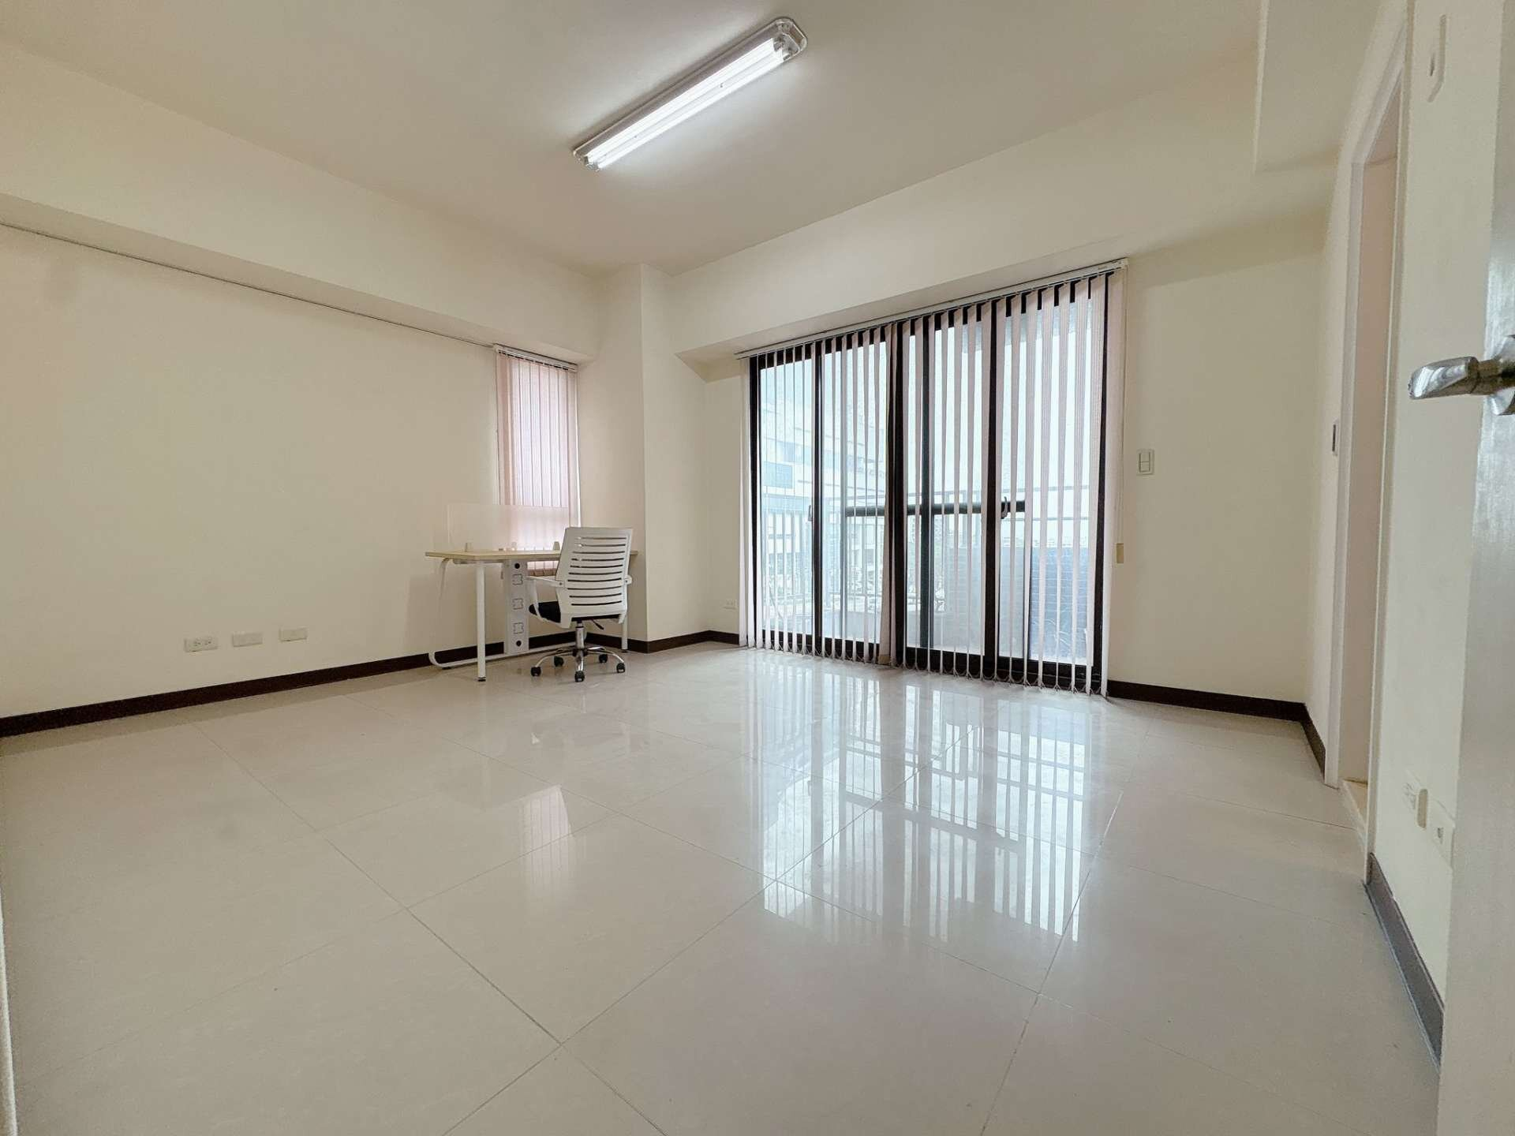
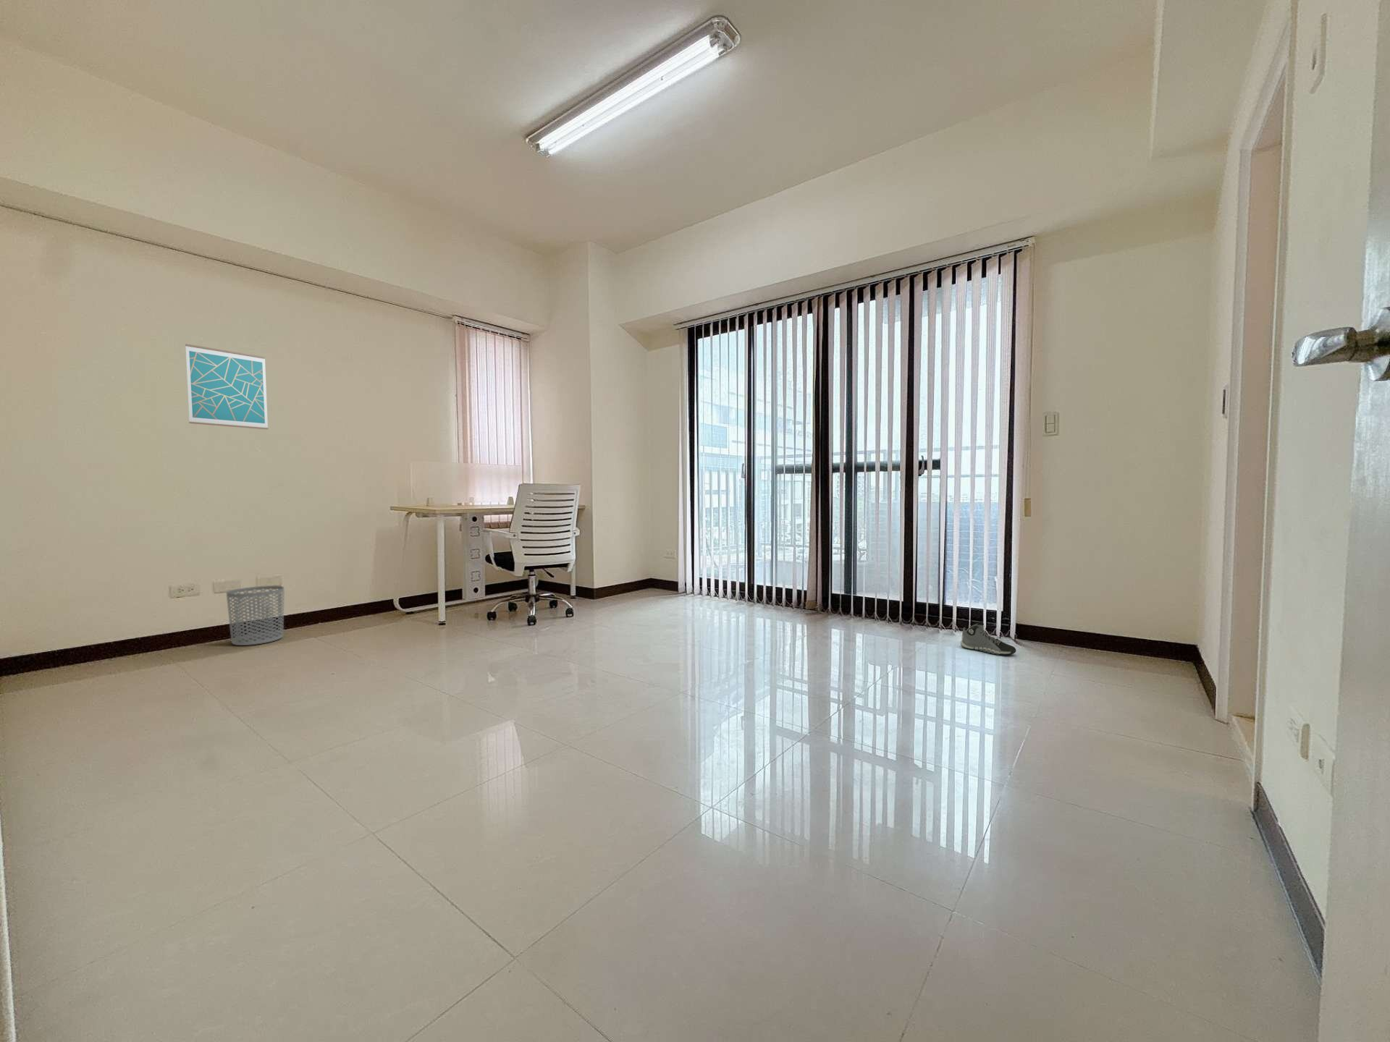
+ wall art [185,343,268,430]
+ sneaker [960,621,1017,656]
+ waste bin [225,586,285,646]
